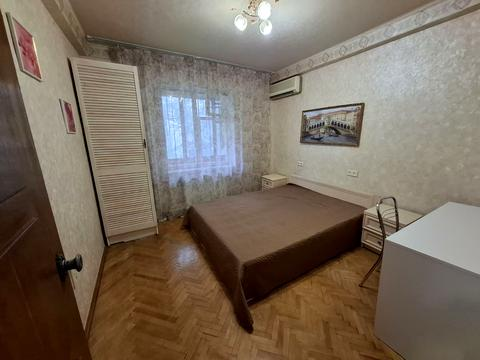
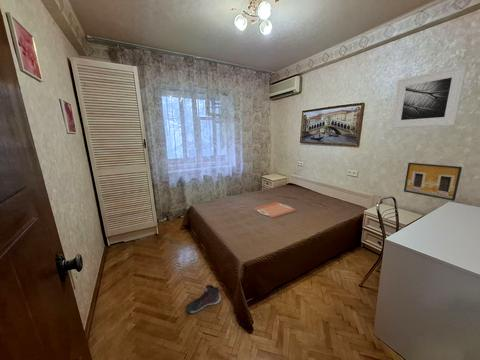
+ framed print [391,64,468,129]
+ sneaker [185,284,222,314]
+ serving tray [253,201,296,219]
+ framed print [403,162,463,202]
